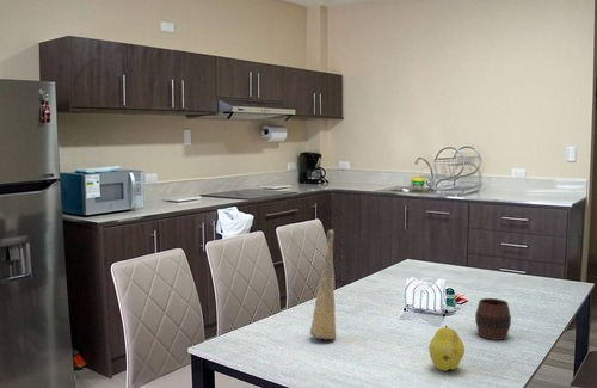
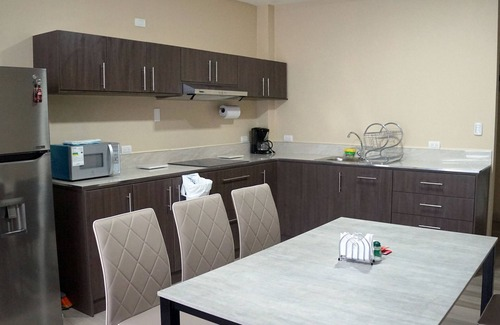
- fruit [427,325,466,372]
- cup [474,297,512,341]
- decorative vase [309,228,337,340]
